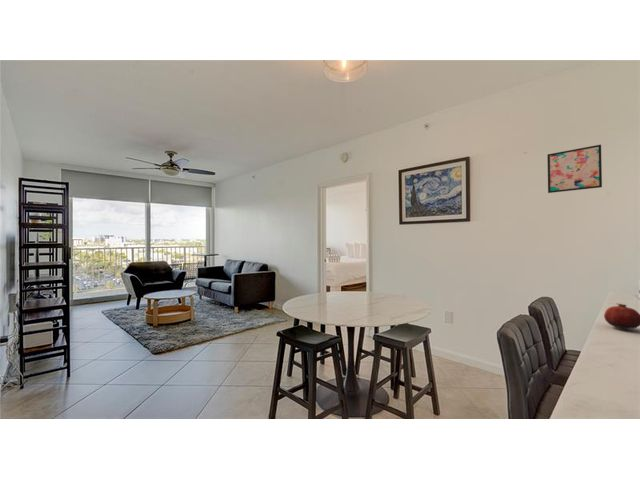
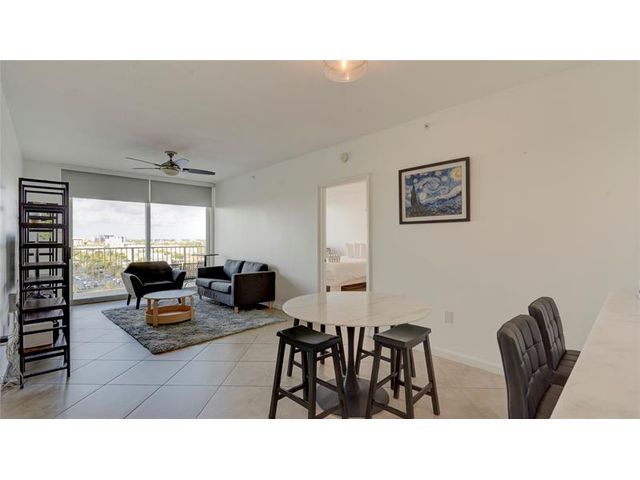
- fruit [603,302,640,330]
- wall art [546,144,603,194]
